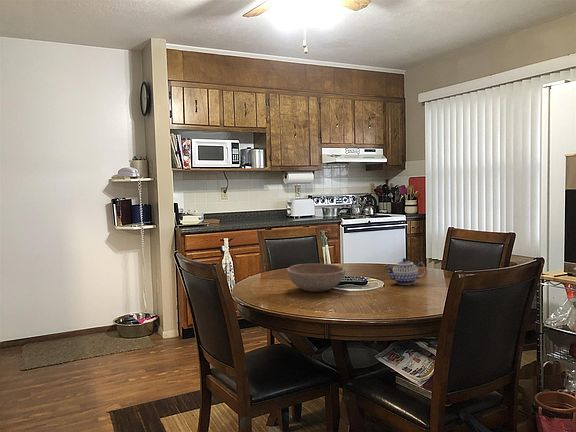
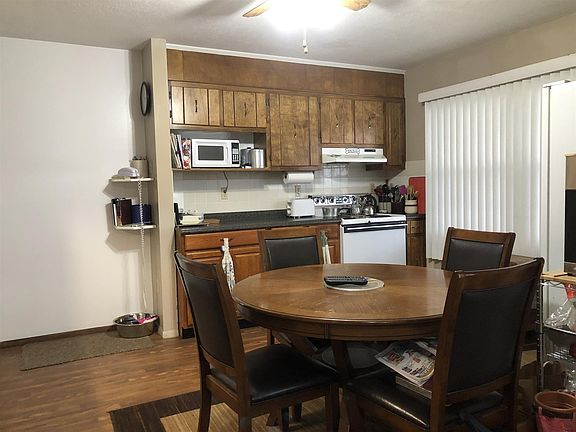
- teapot [384,257,427,285]
- bowl [285,263,347,293]
